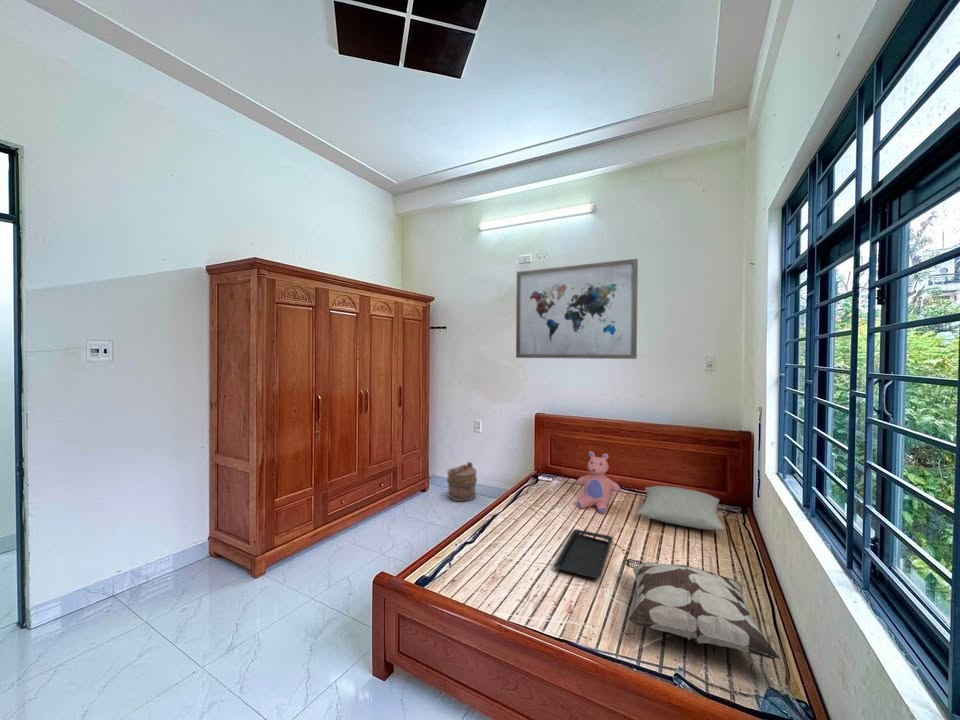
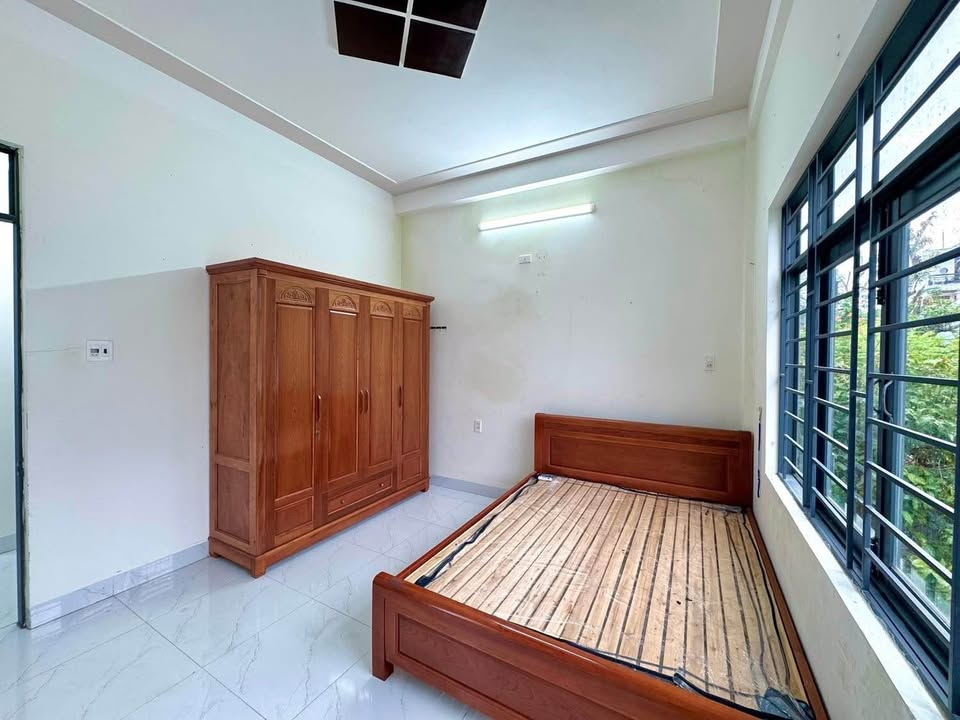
- decorative pillow [625,558,781,660]
- pillow [636,485,725,531]
- wall art [515,258,639,360]
- teddy bear [576,450,621,514]
- serving tray [553,528,614,580]
- bucket [446,461,478,503]
